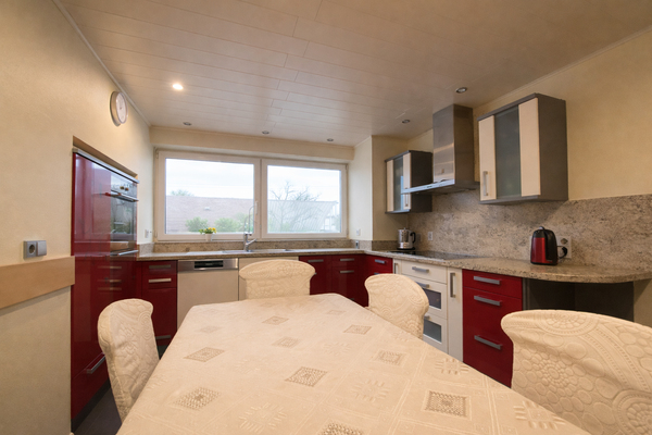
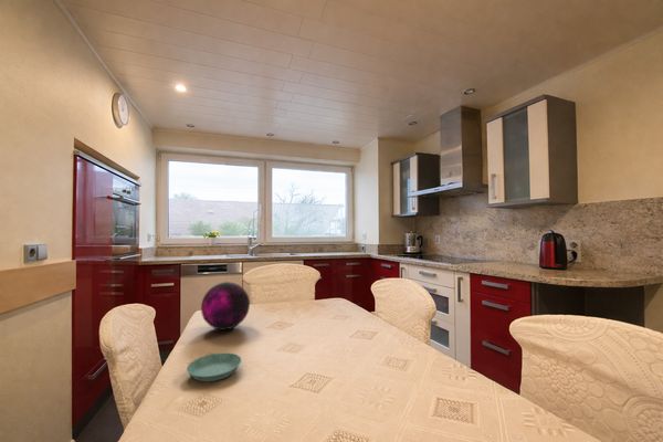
+ decorative orb [200,281,251,330]
+ saucer [186,351,242,382]
